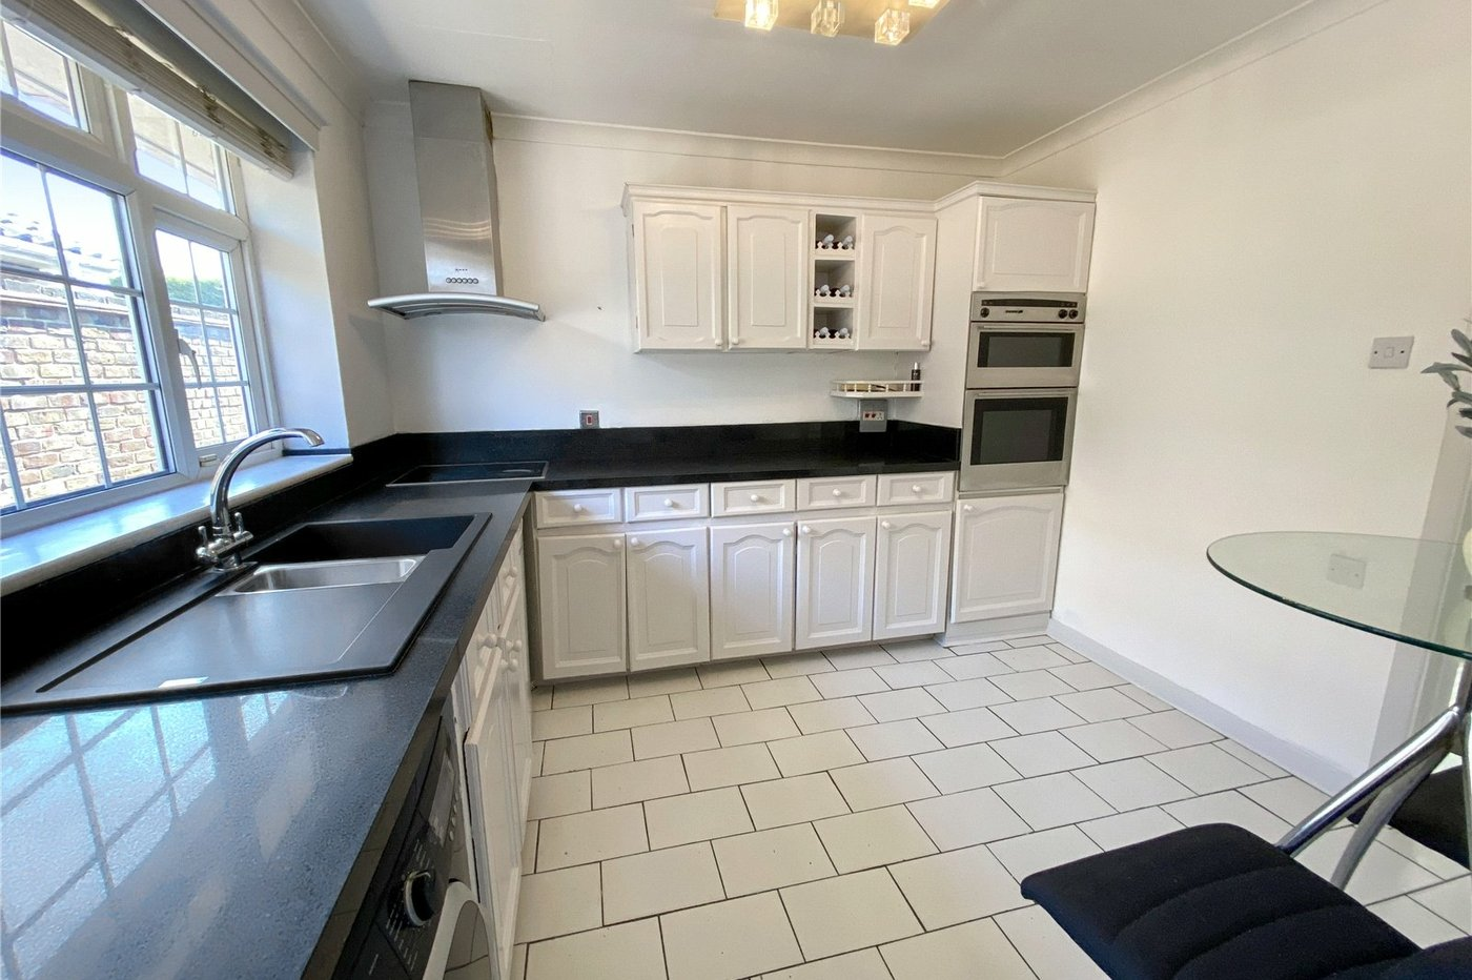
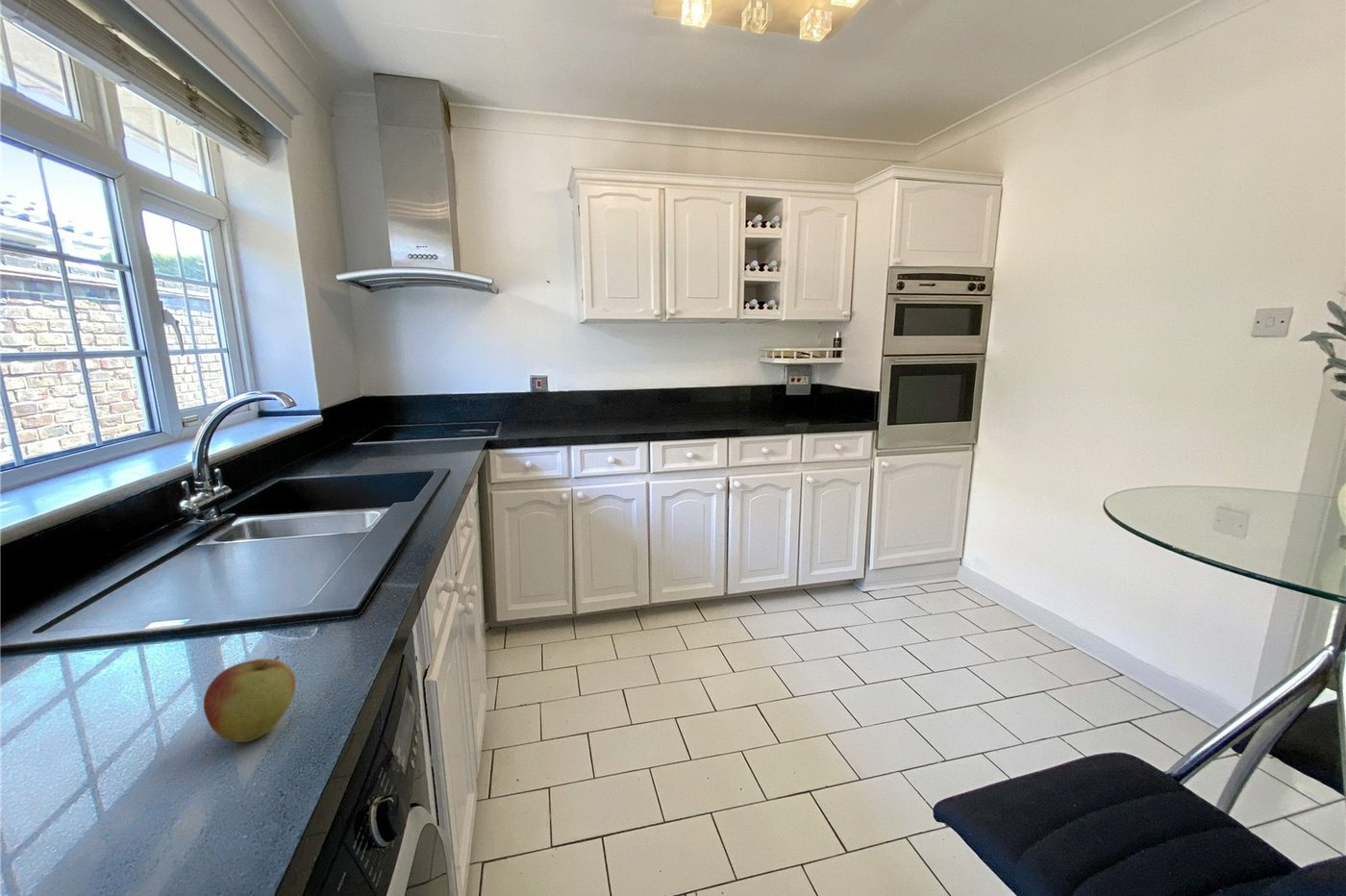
+ apple [203,655,296,743]
